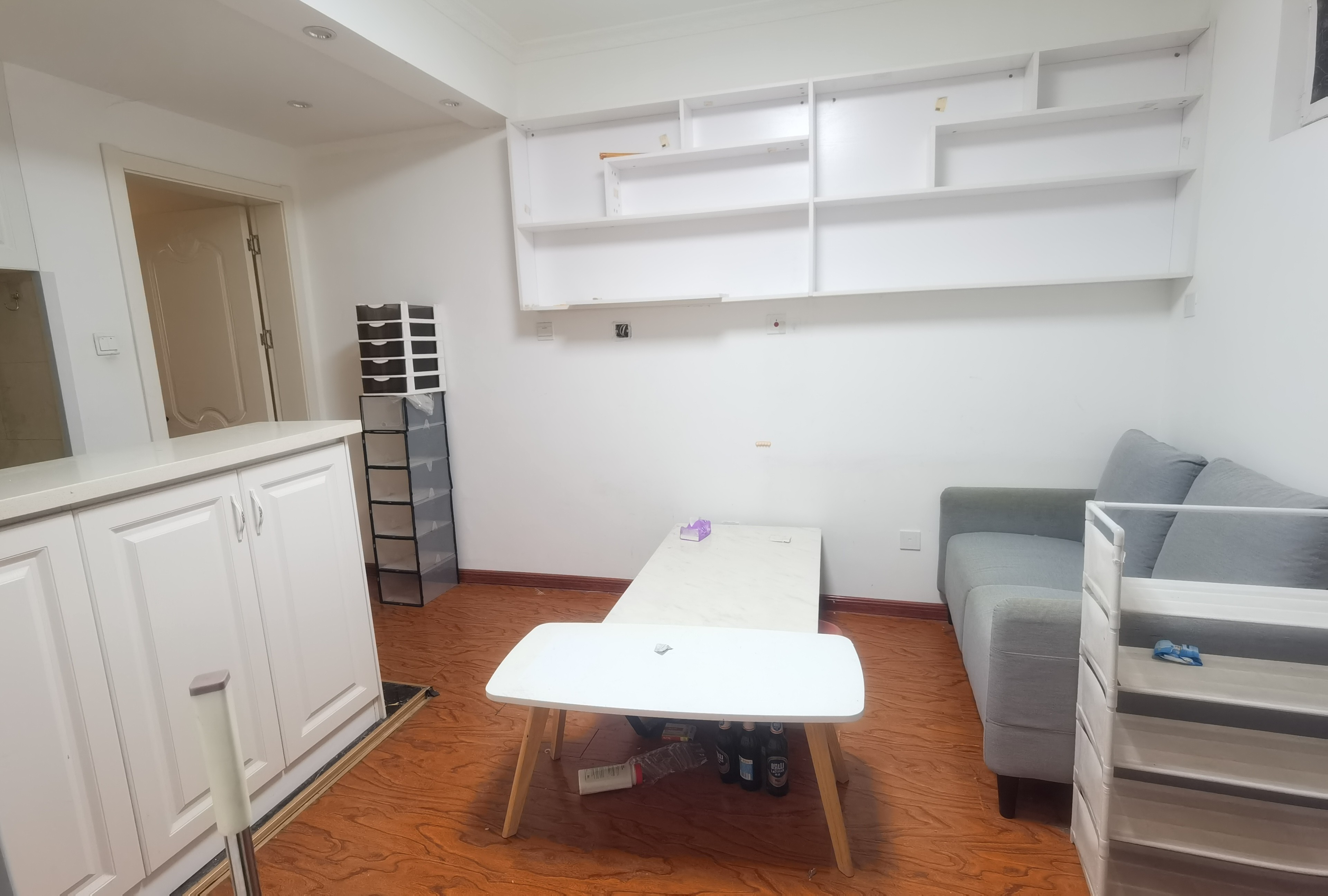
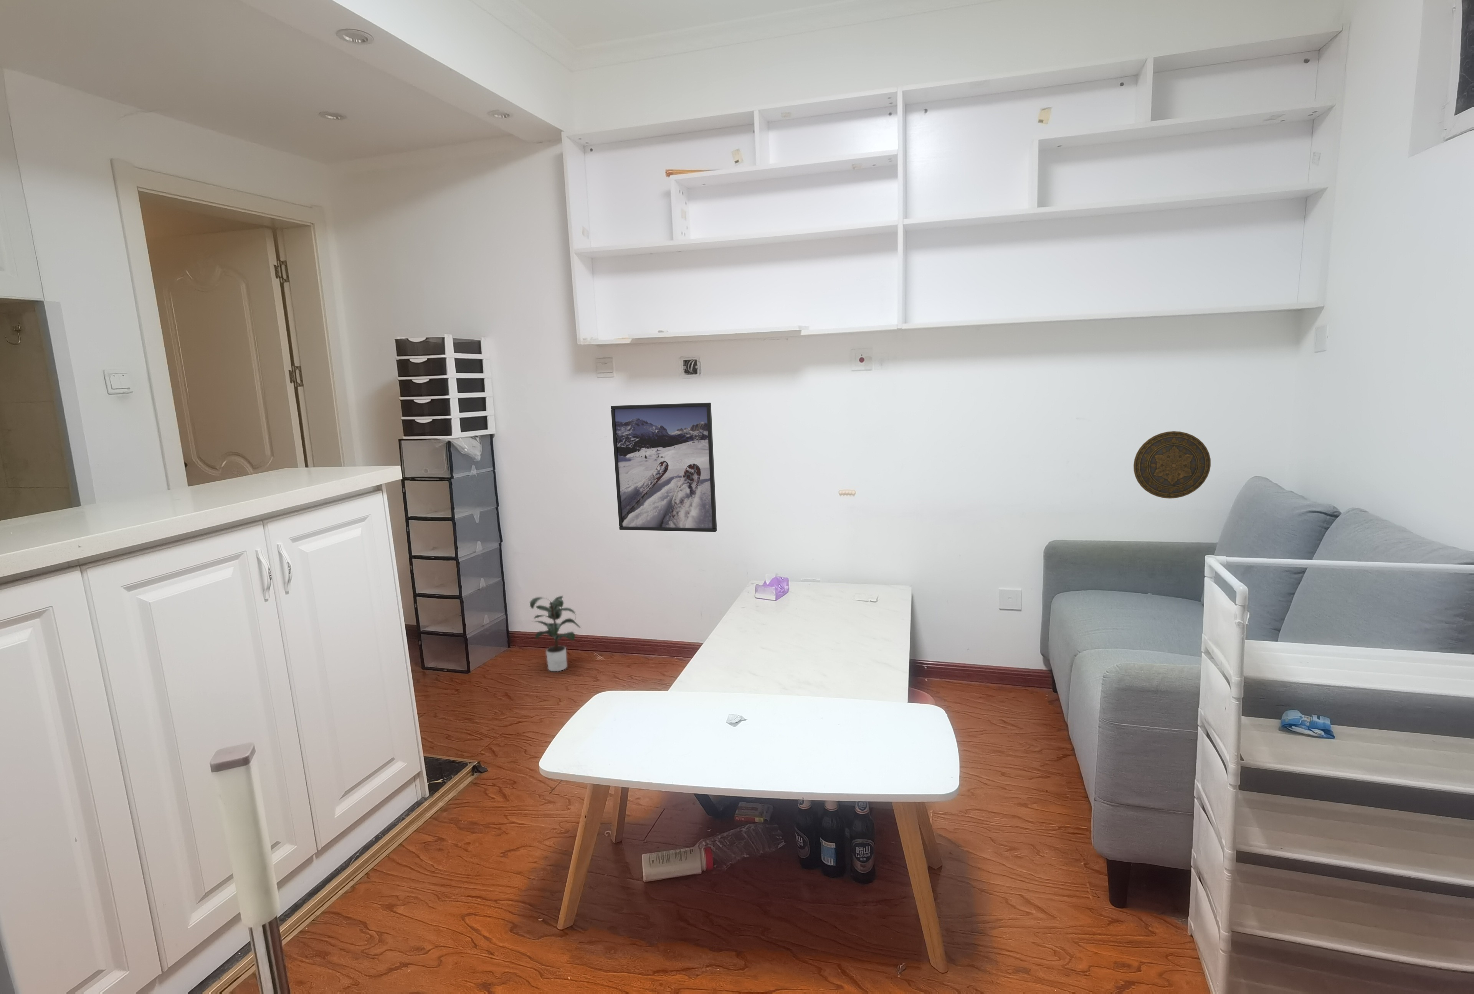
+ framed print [610,403,717,532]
+ potted plant [529,595,582,672]
+ decorative plate [1133,430,1211,499]
